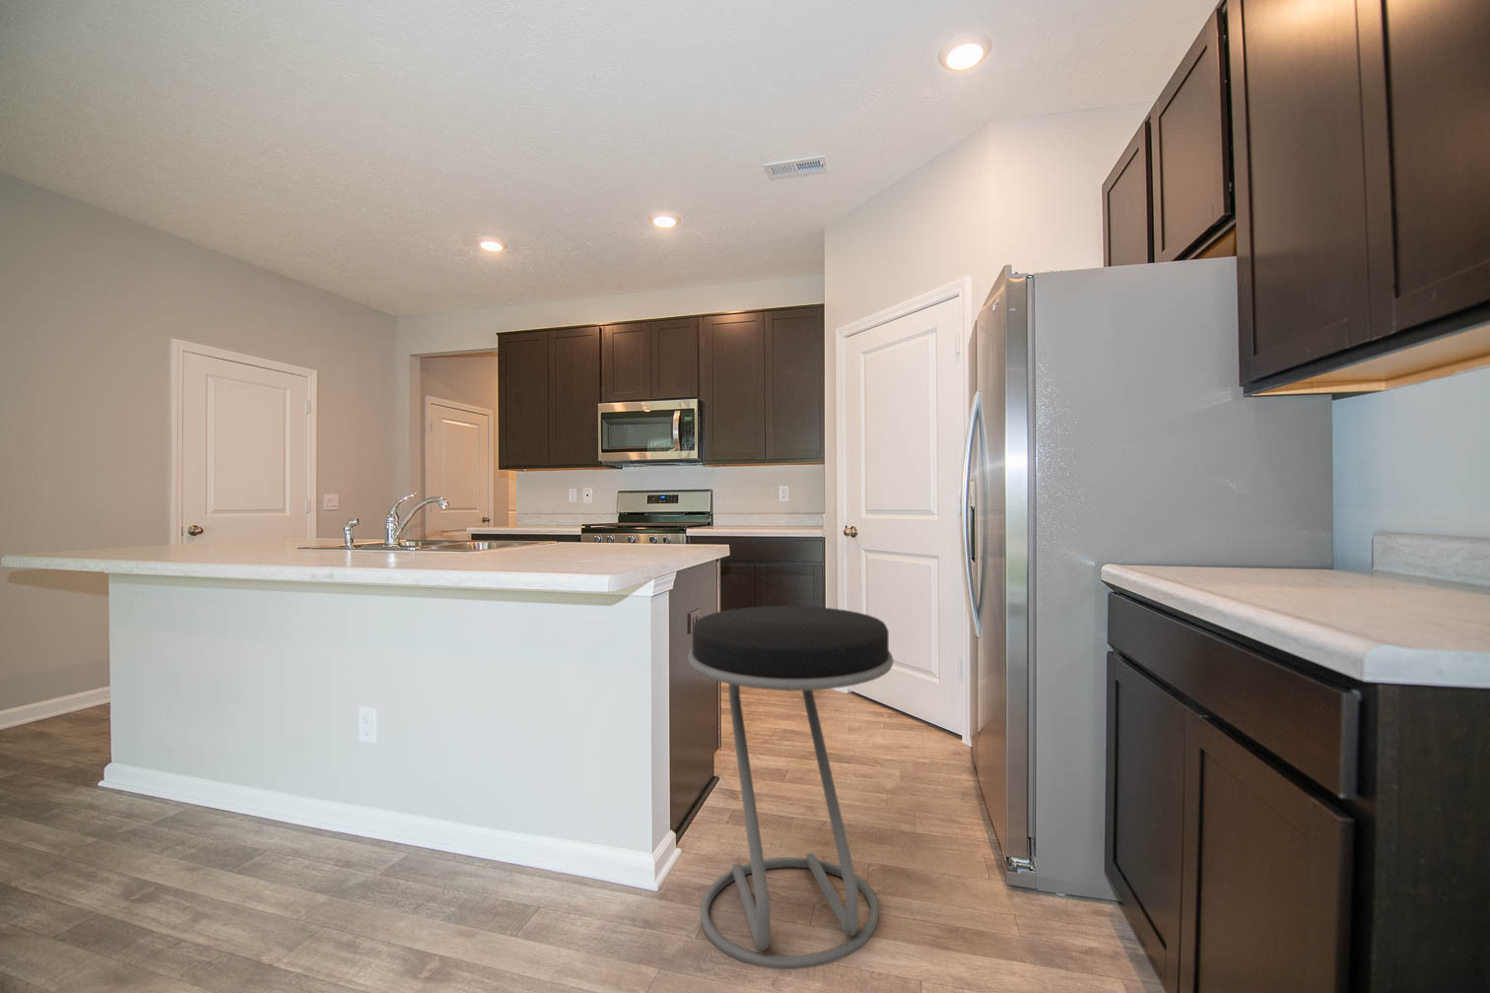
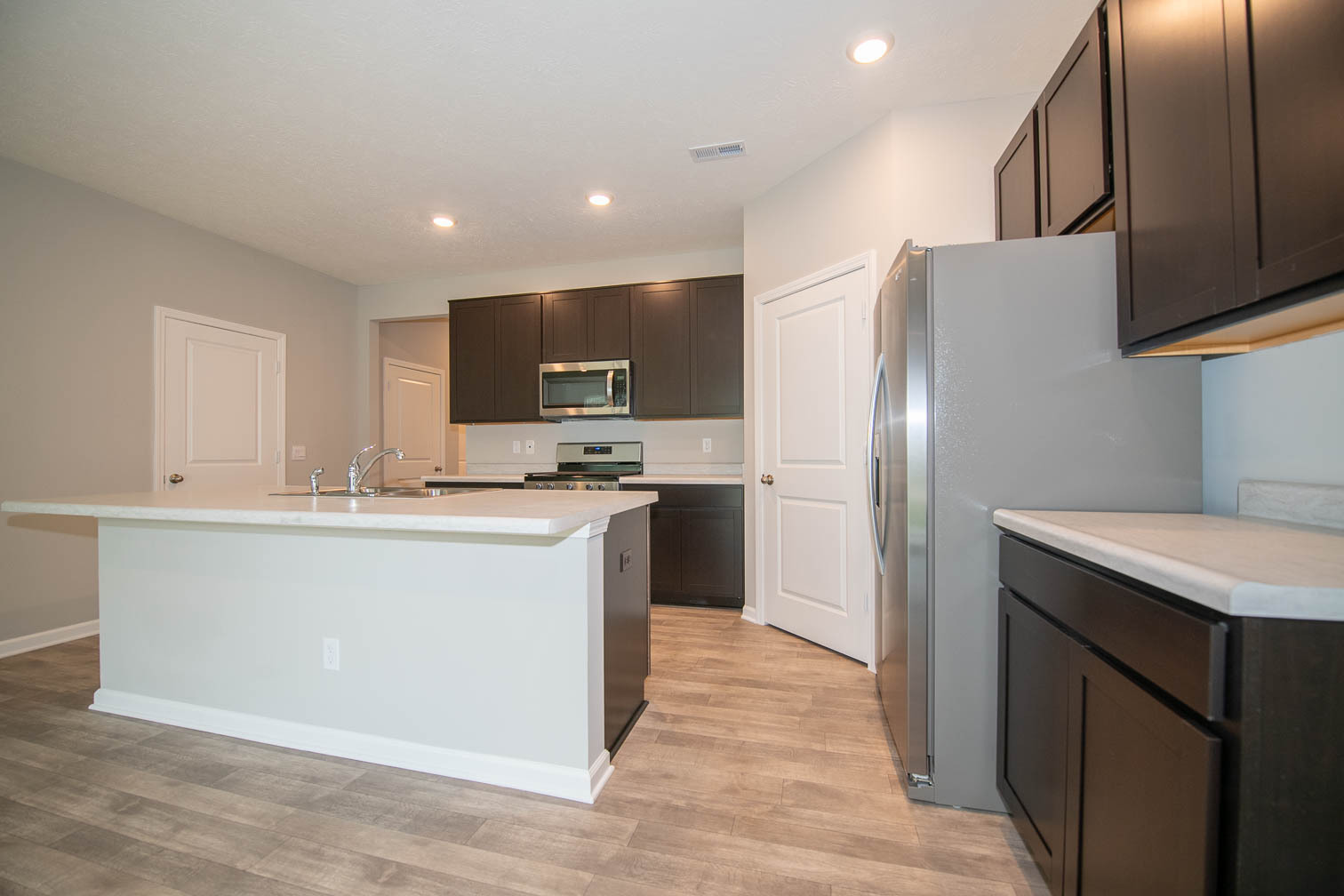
- stool [687,605,895,971]
